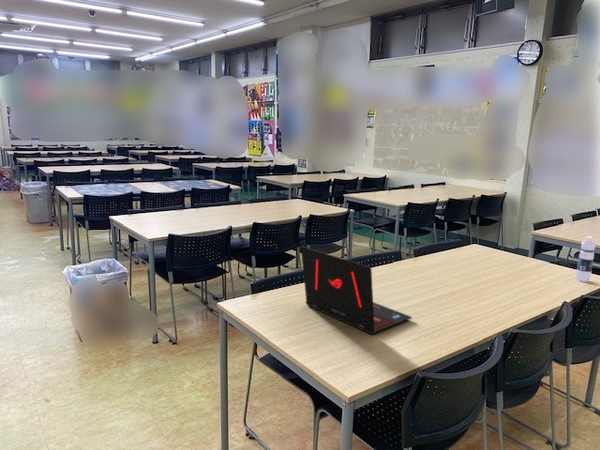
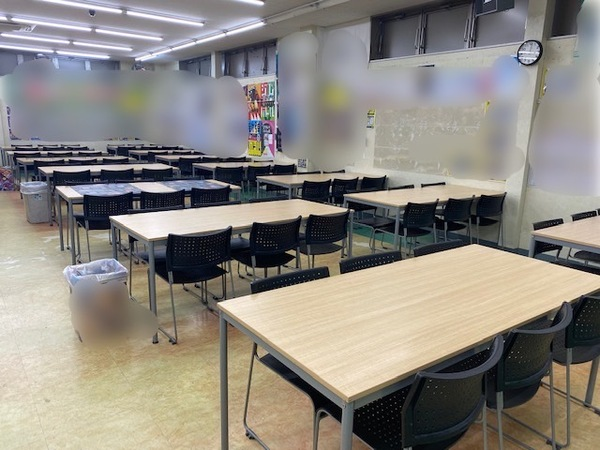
- laptop [300,245,413,335]
- water bottle [575,235,597,283]
